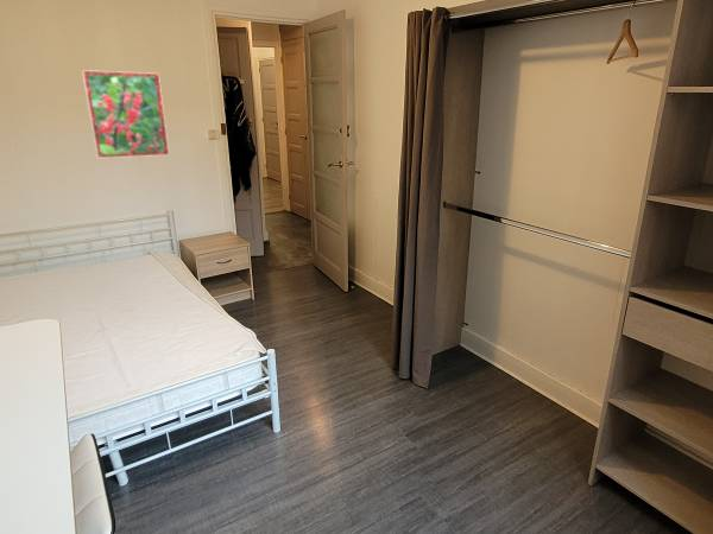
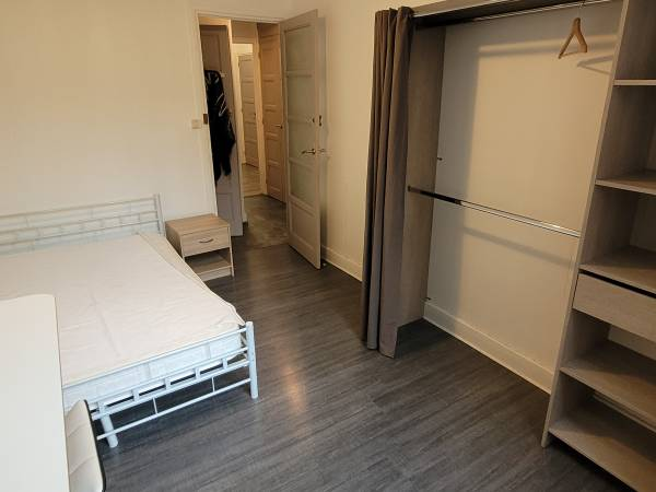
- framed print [81,69,170,159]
